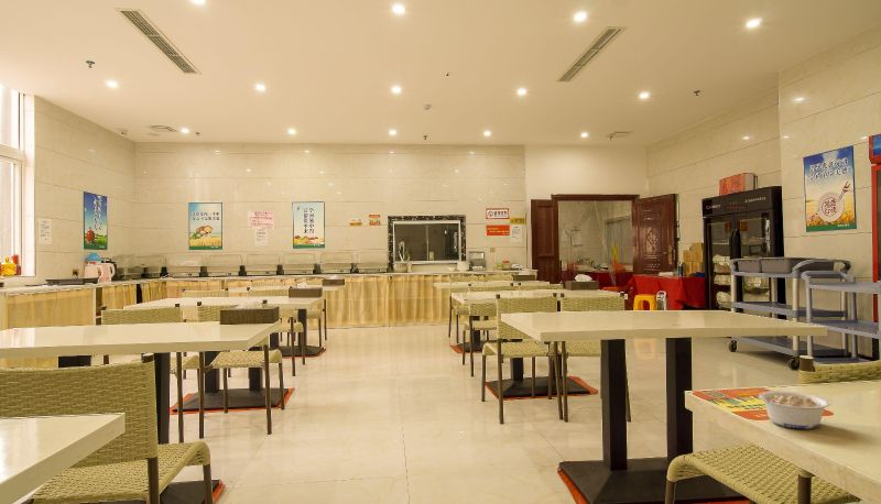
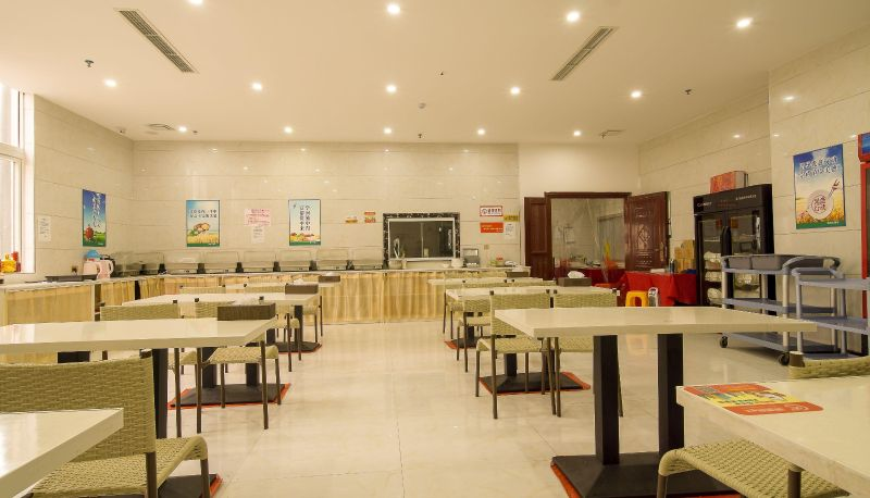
- legume [753,390,831,429]
